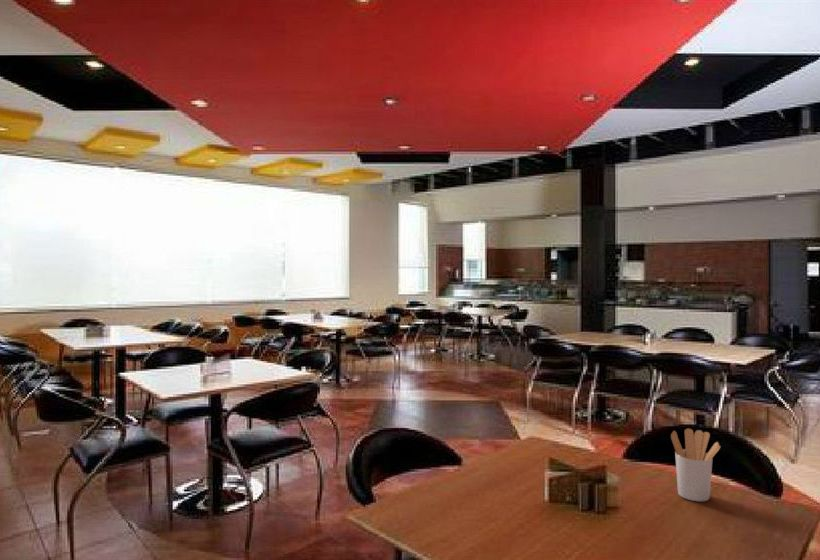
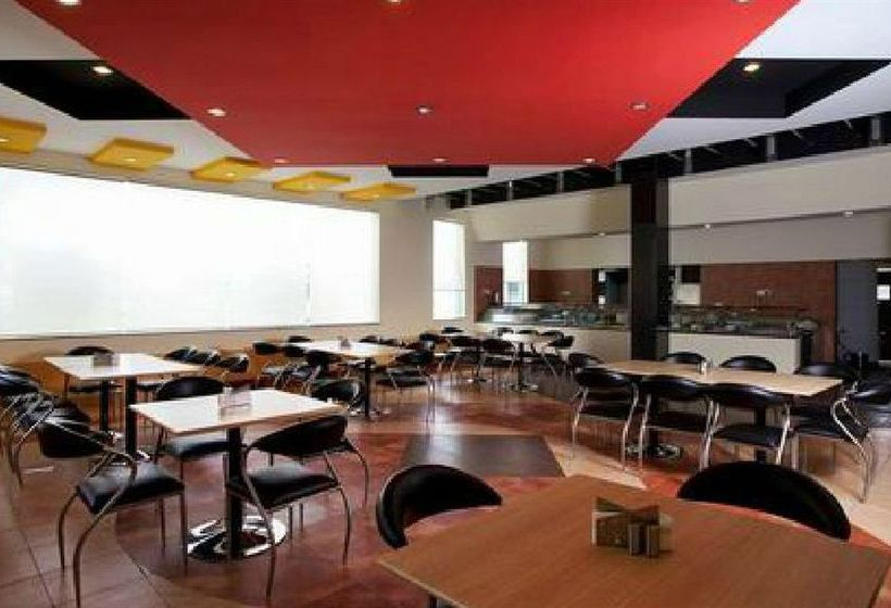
- utensil holder [670,428,722,502]
